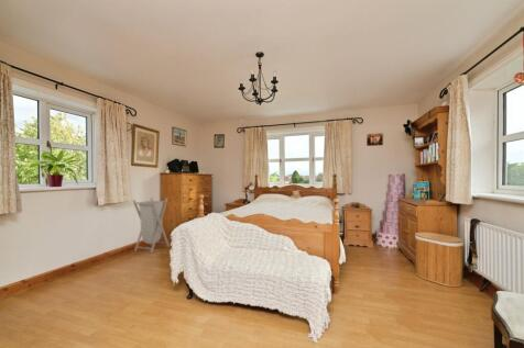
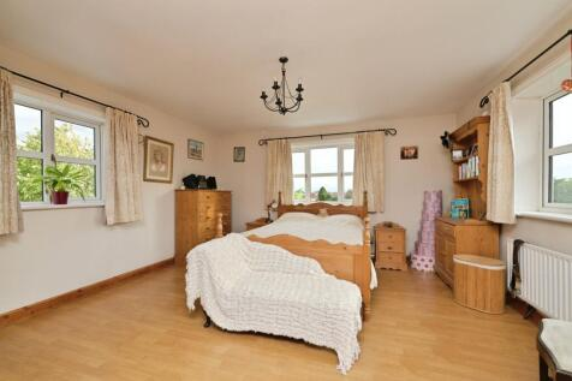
- laundry hamper [132,197,171,255]
